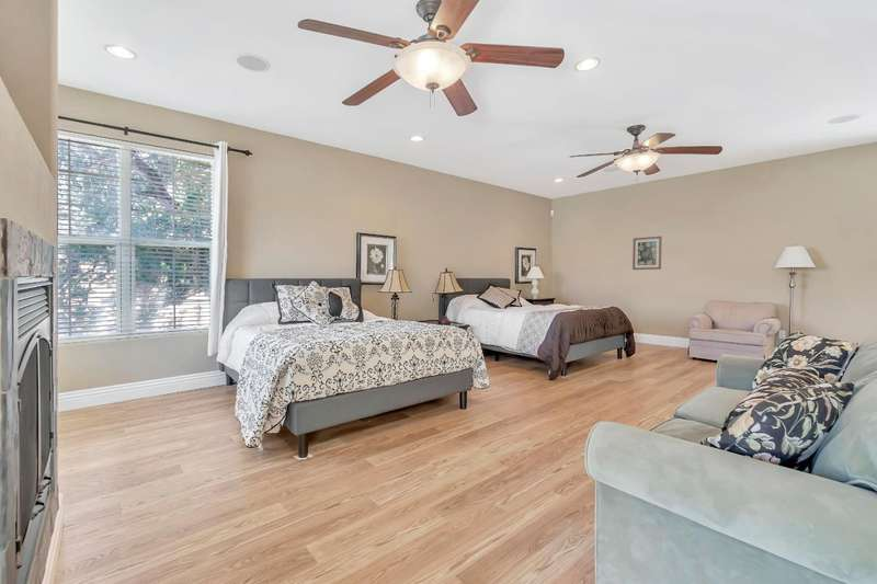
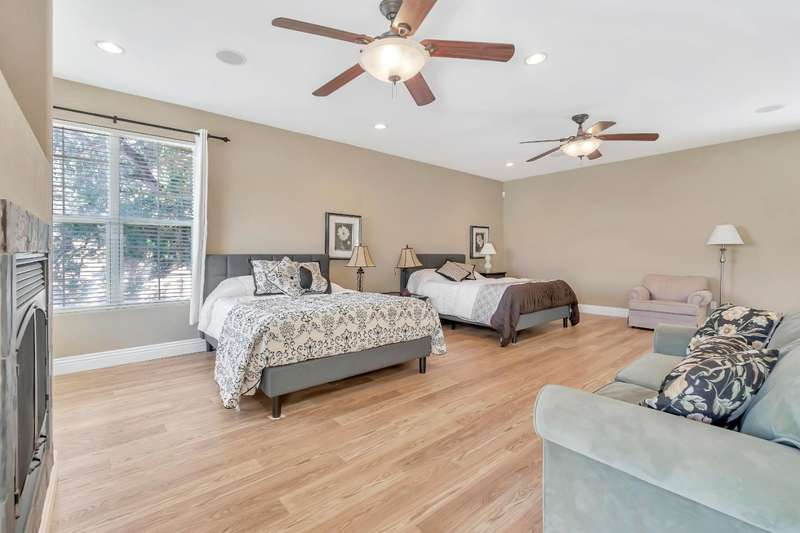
- wall art [631,236,663,271]
